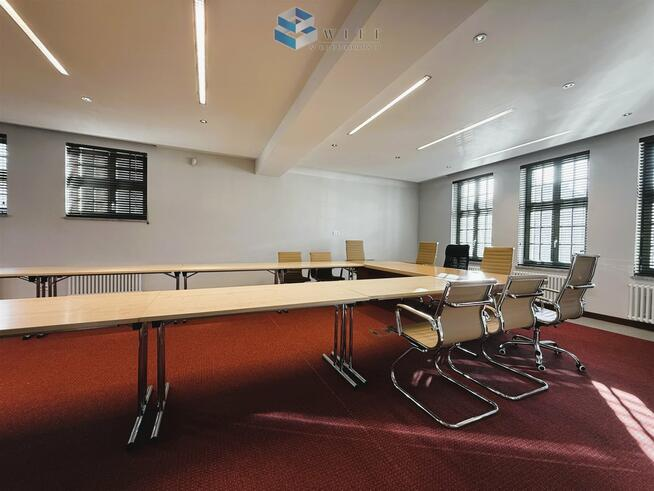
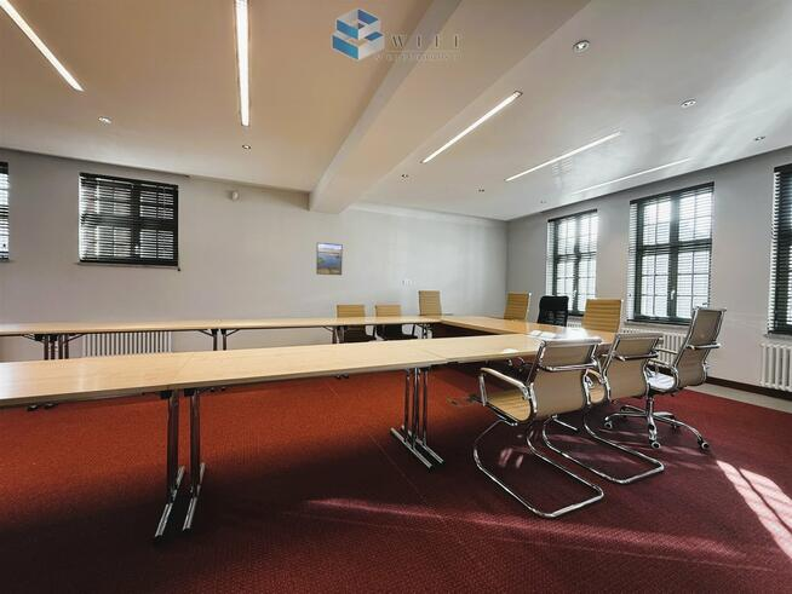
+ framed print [315,242,344,276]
